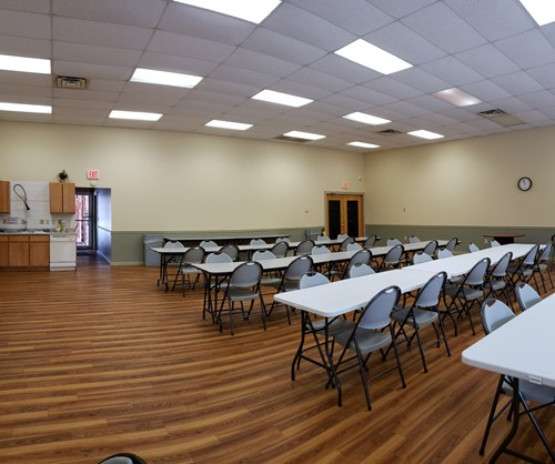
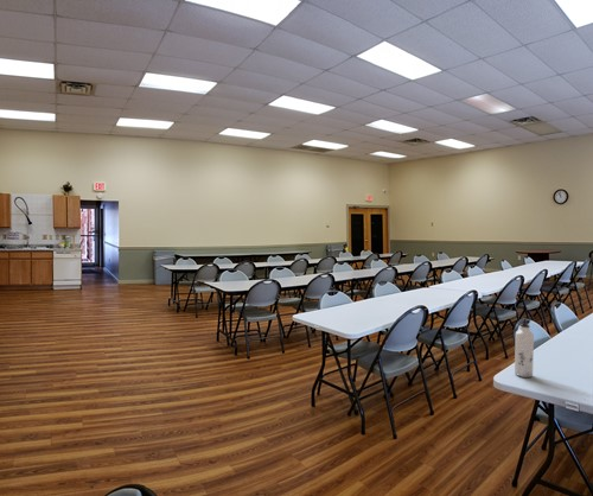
+ water bottle [514,317,535,379]
